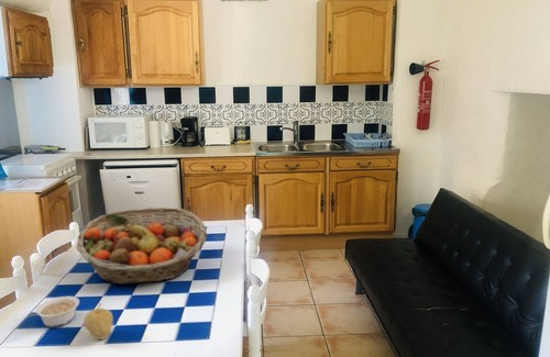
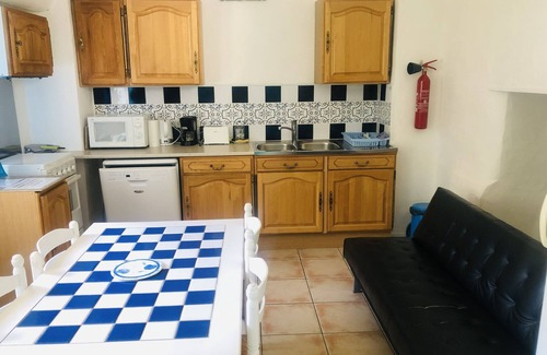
- fruit [82,302,114,341]
- fruit basket [75,207,208,286]
- legume [26,295,80,328]
